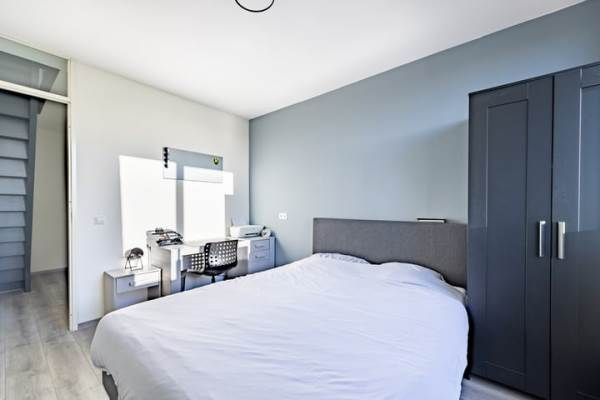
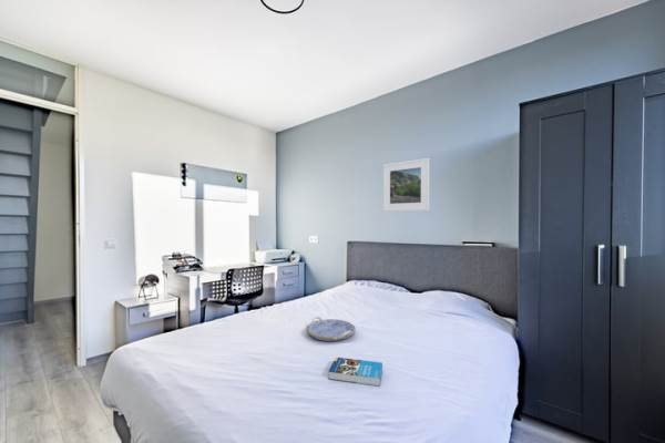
+ serving tray [305,316,357,342]
+ book [328,357,383,388]
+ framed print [382,157,430,213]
